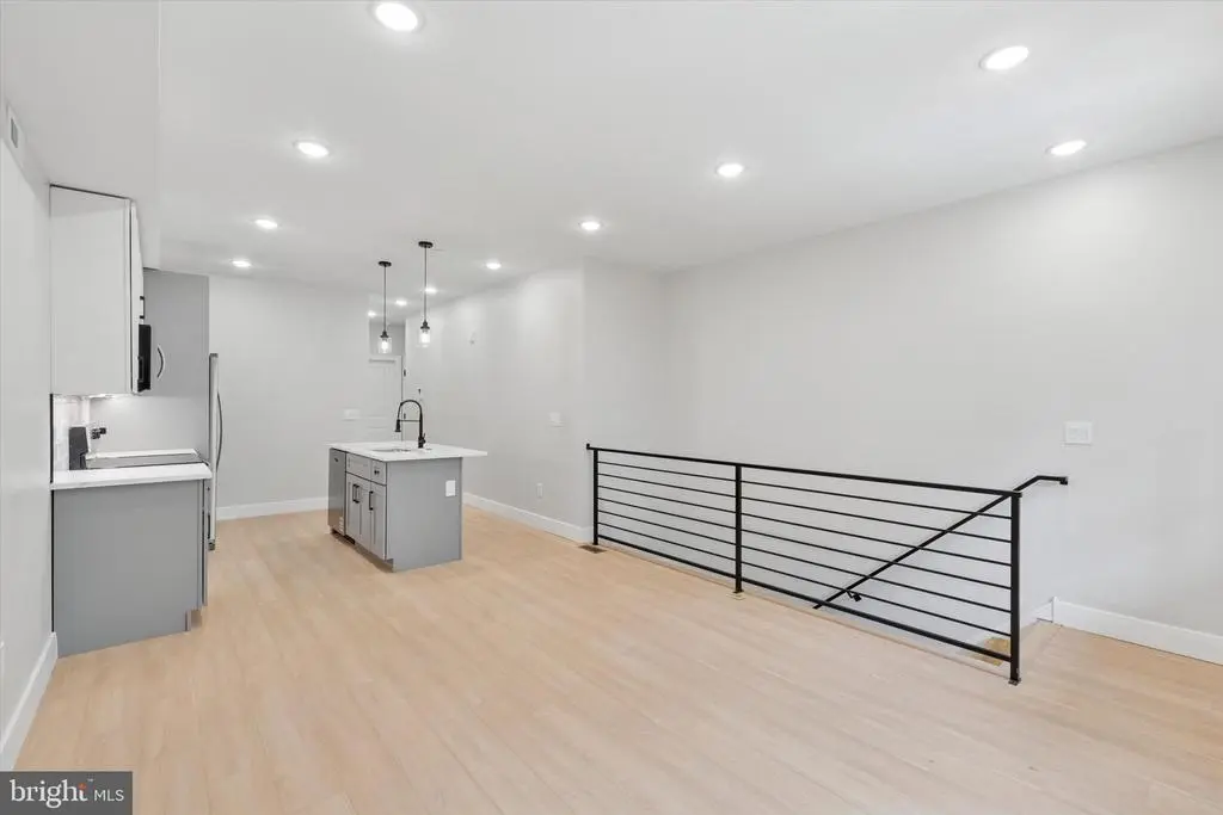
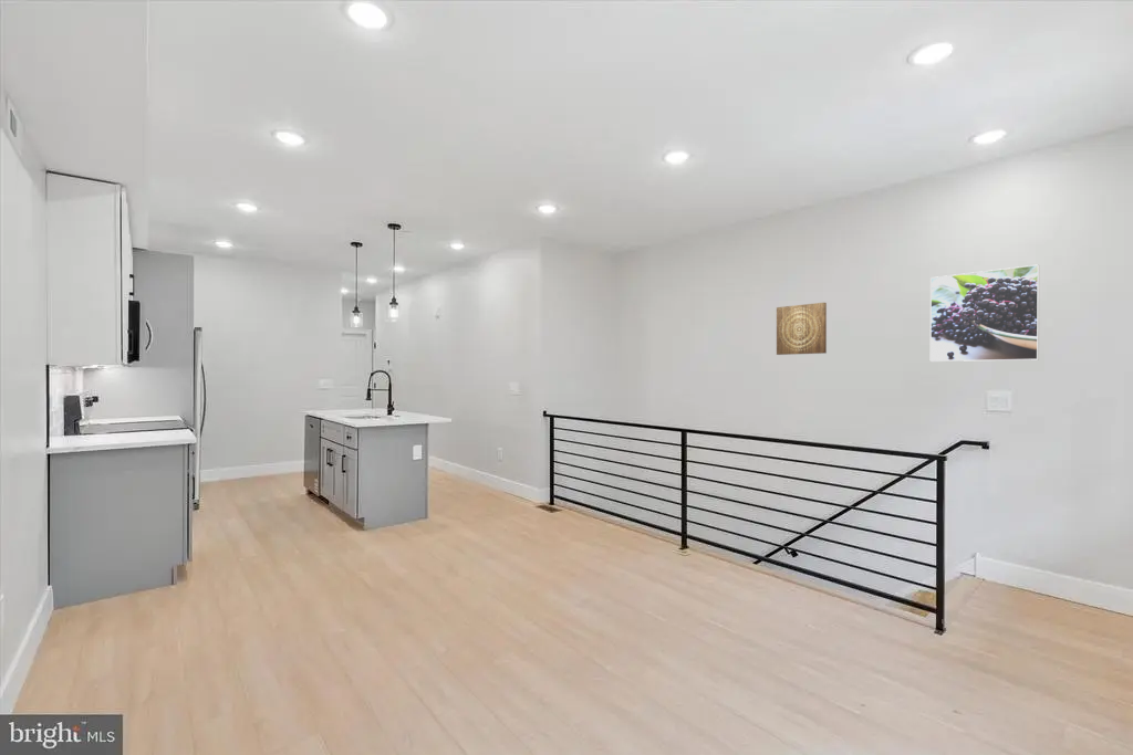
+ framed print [929,263,1040,363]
+ wall art [776,302,828,356]
